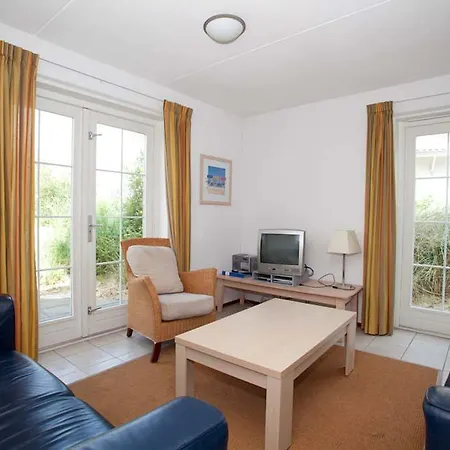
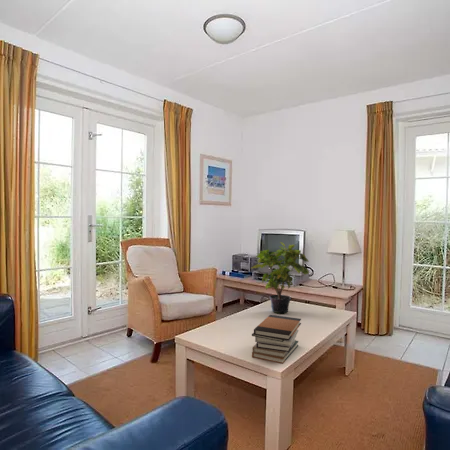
+ book stack [251,314,302,365]
+ potted plant [249,241,310,314]
